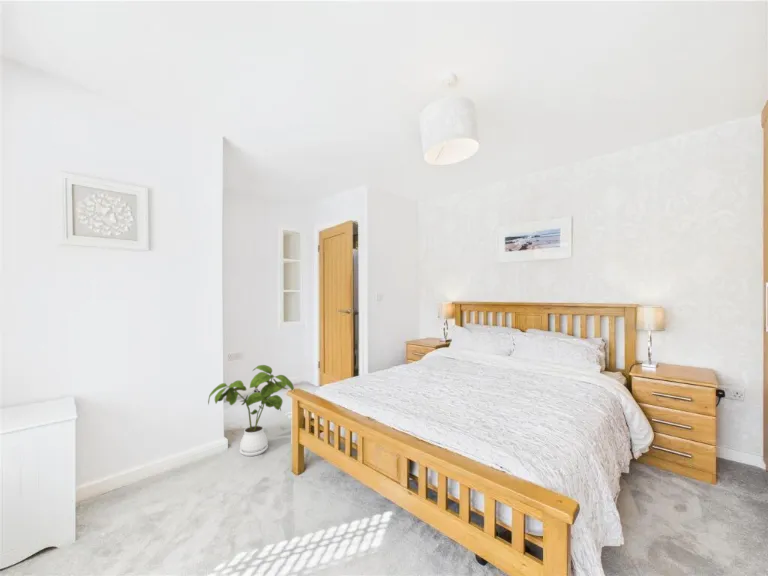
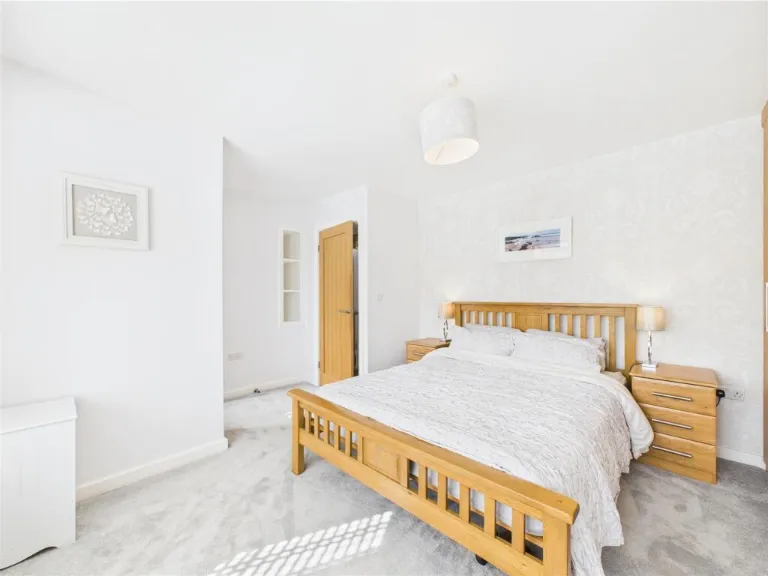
- house plant [207,364,295,457]
